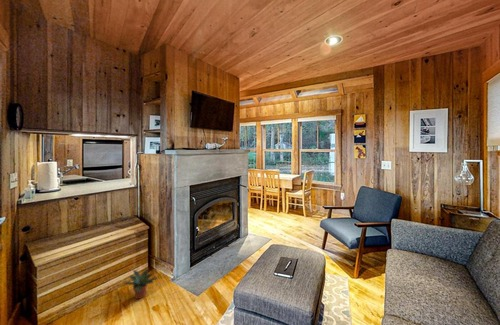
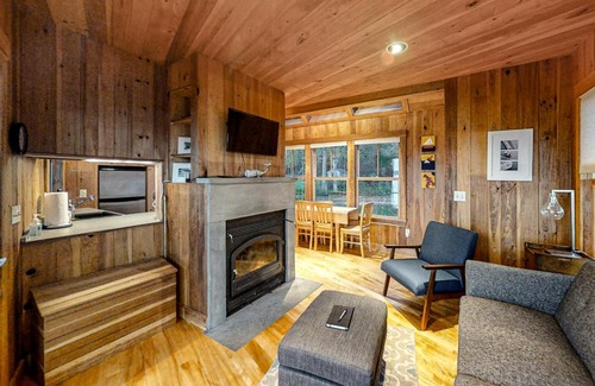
- potted plant [122,267,160,300]
